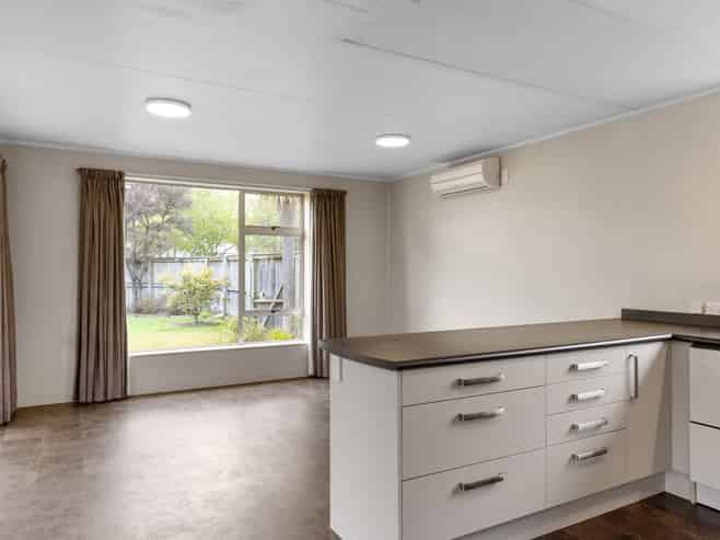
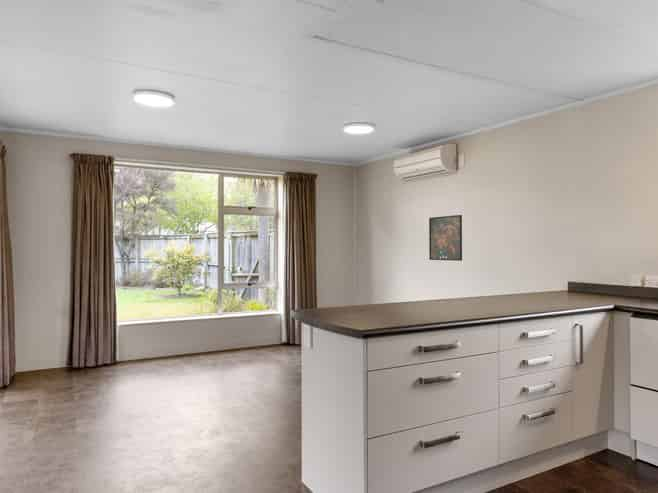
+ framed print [428,214,463,262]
